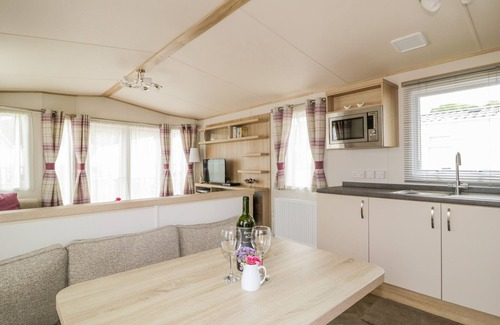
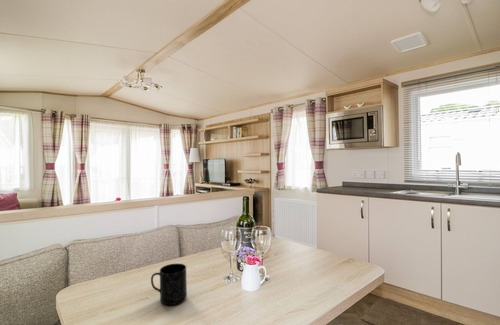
+ mug [150,262,188,306]
